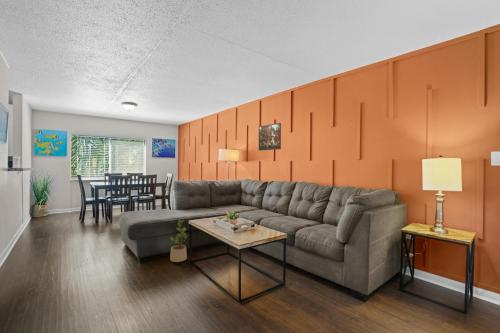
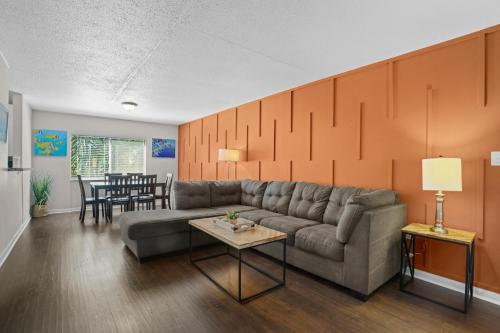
- potted plant [169,219,189,263]
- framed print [258,122,282,152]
